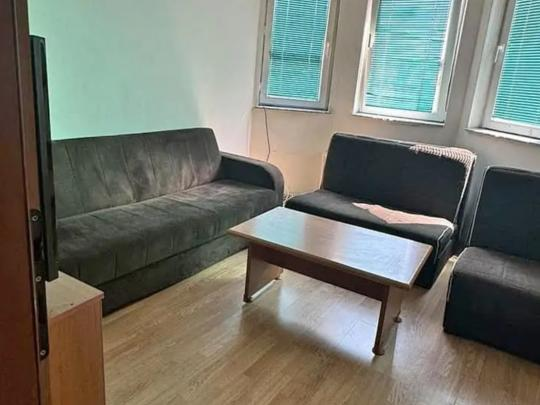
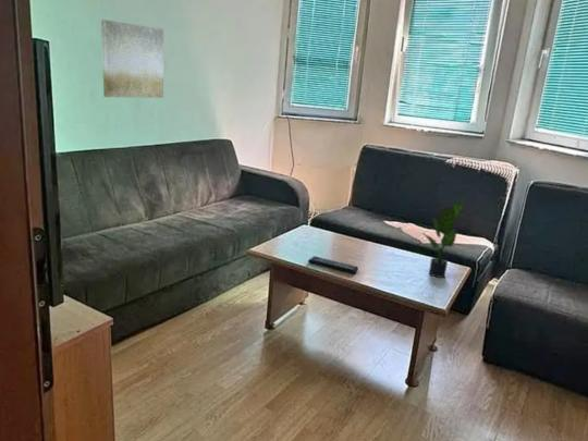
+ wall art [100,19,164,99]
+ potted plant [420,200,464,279]
+ remote control [307,255,359,274]
